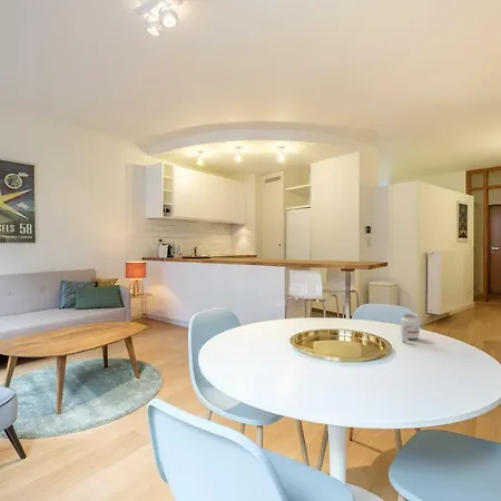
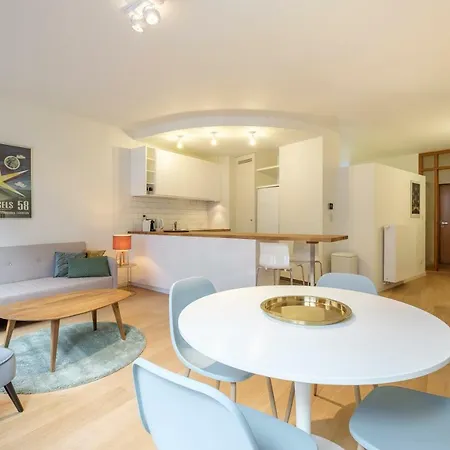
- candle [400,312,421,343]
